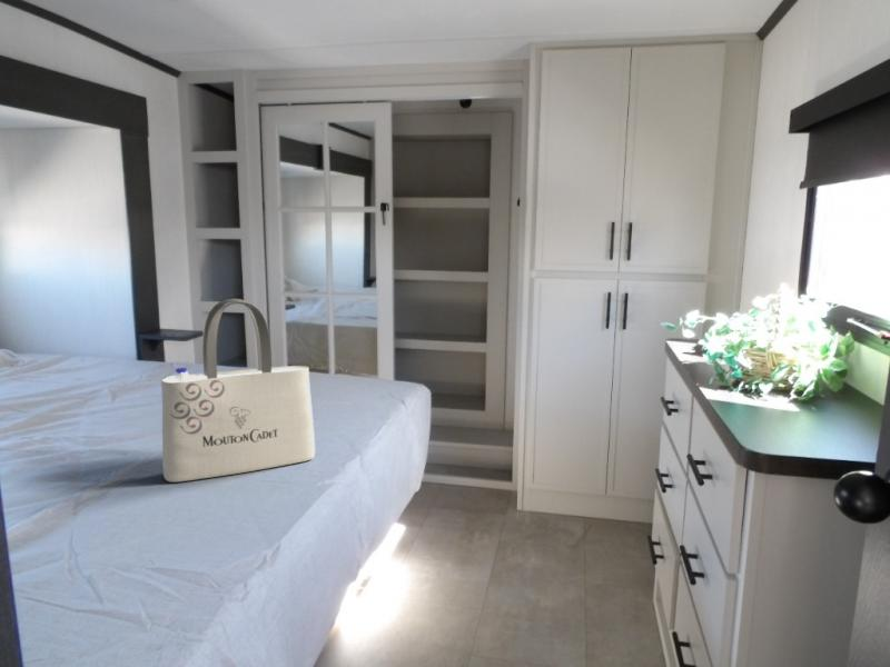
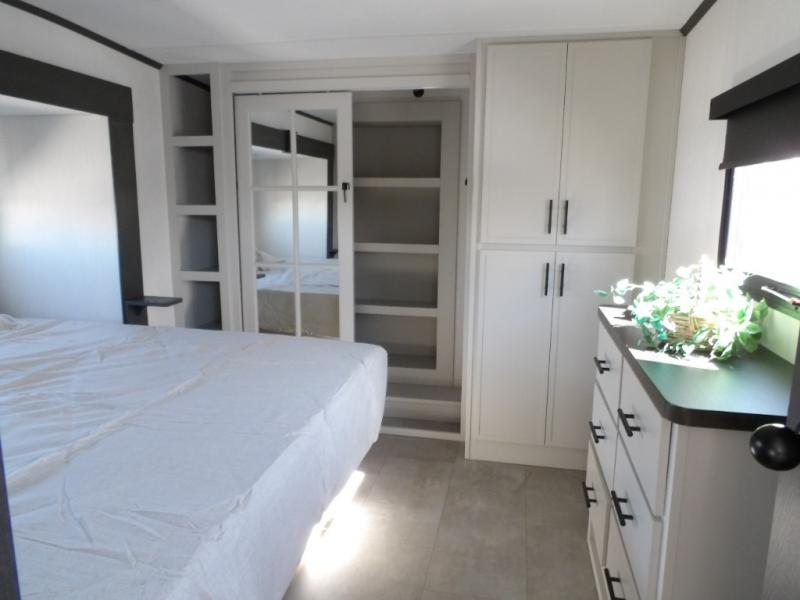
- tote bag [160,298,316,484]
